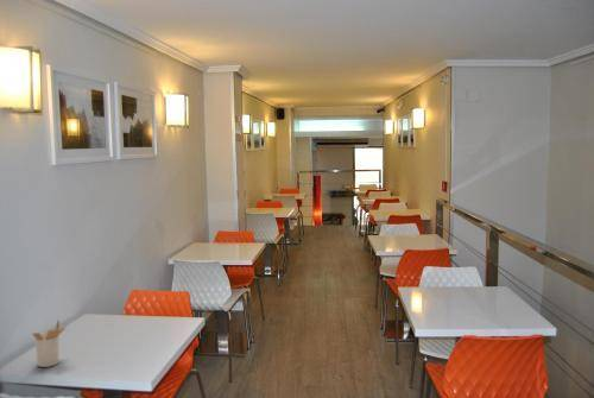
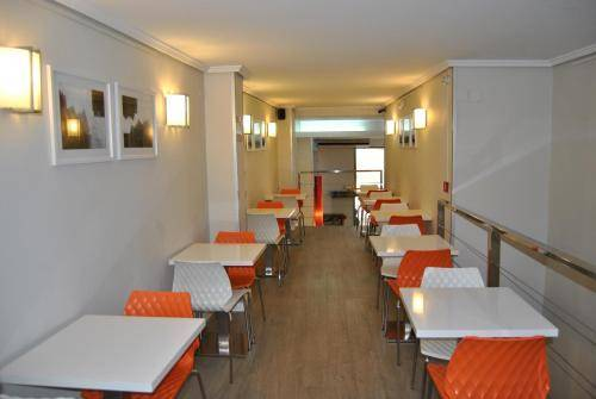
- utensil holder [31,318,67,368]
